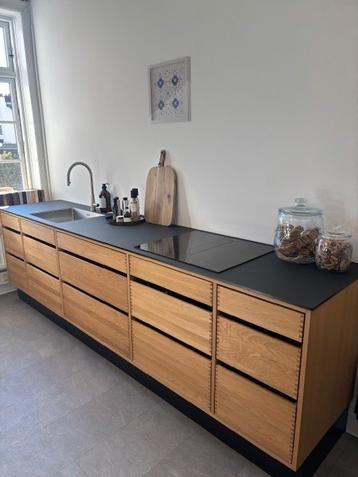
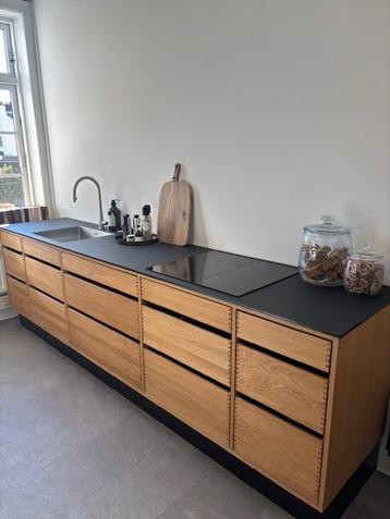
- wall art [147,55,192,125]
